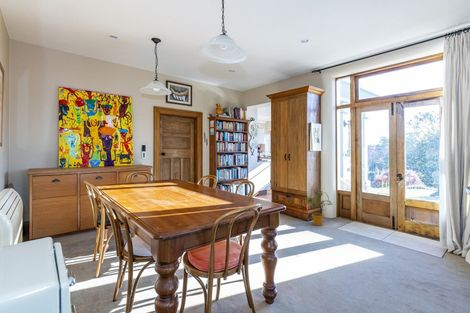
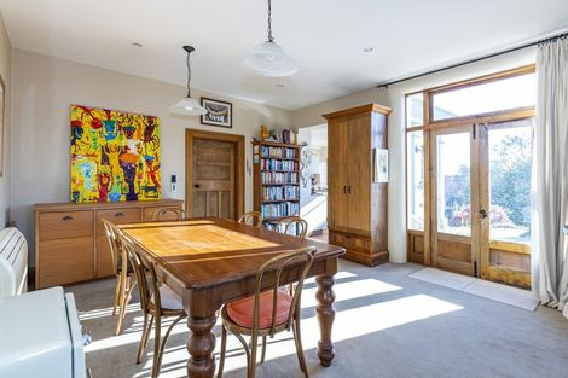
- house plant [304,188,334,227]
